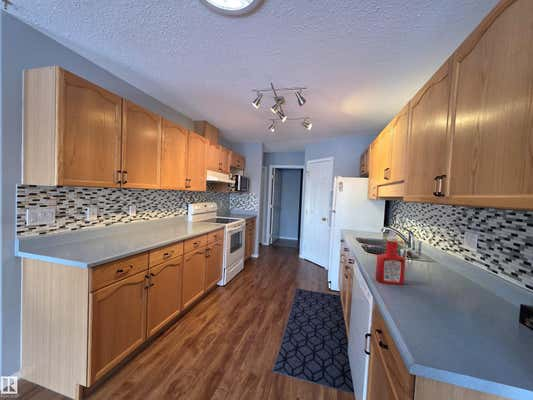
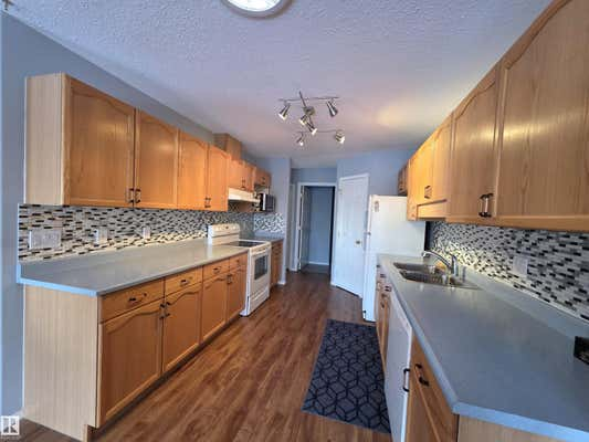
- soap bottle [375,236,407,285]
